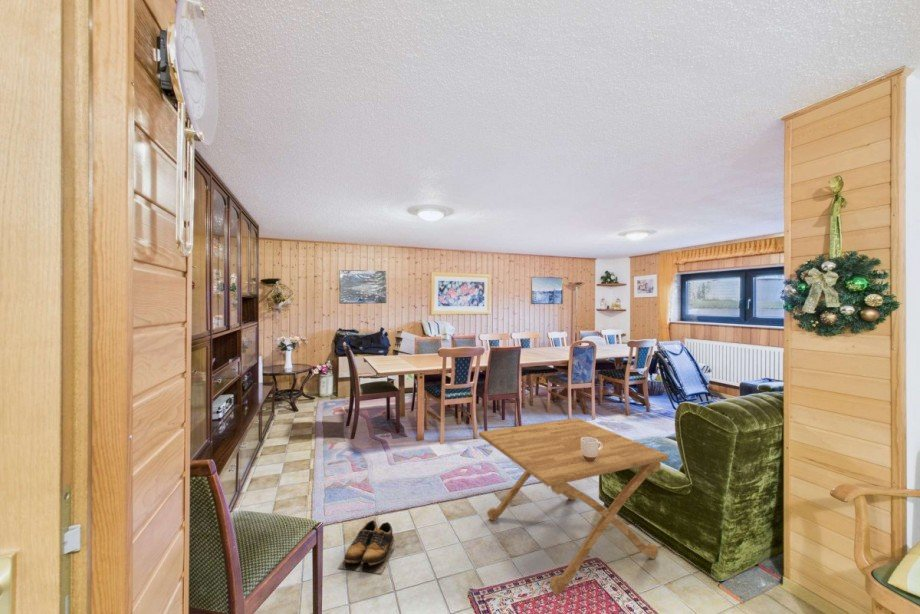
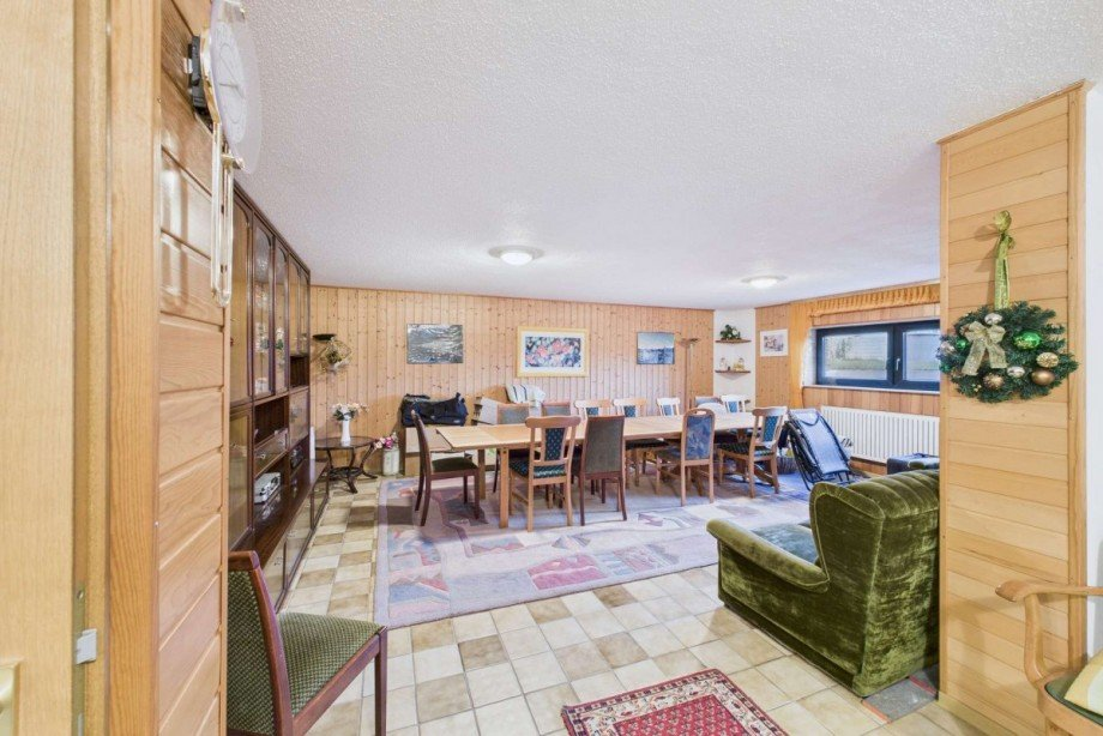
- mug [581,437,603,462]
- shoes [337,519,395,575]
- side table [478,417,670,595]
